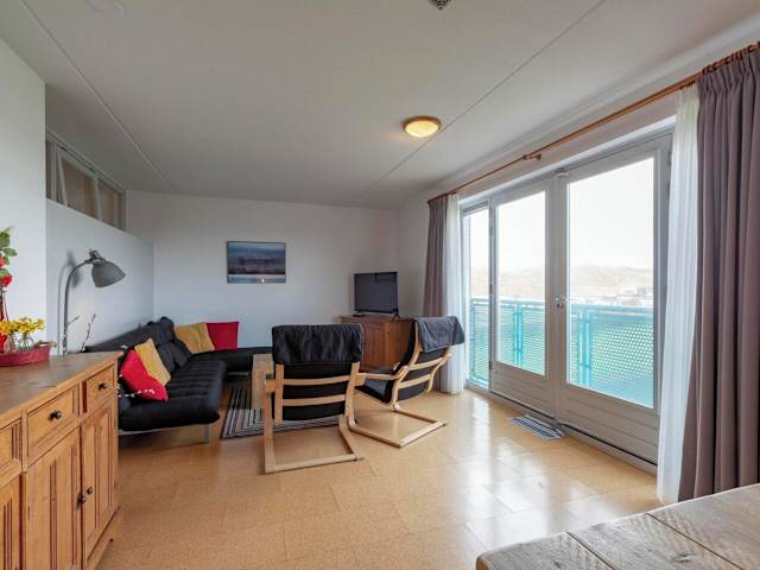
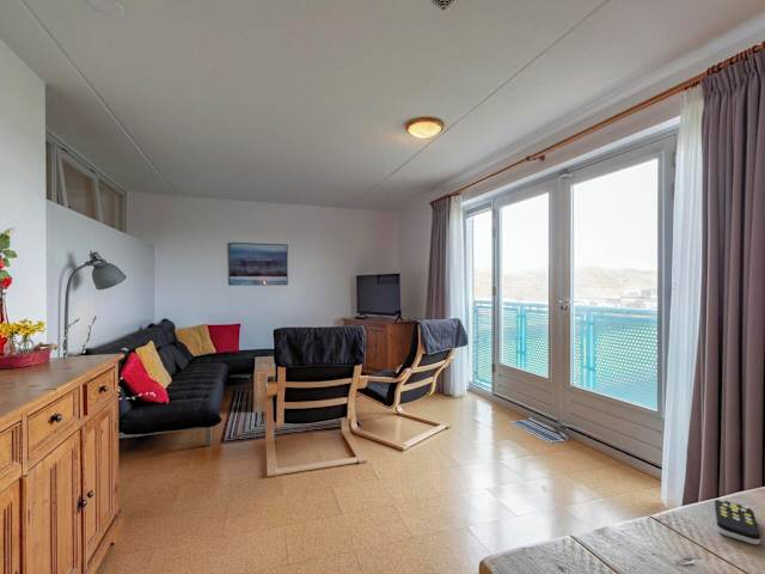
+ remote control [714,497,761,545]
